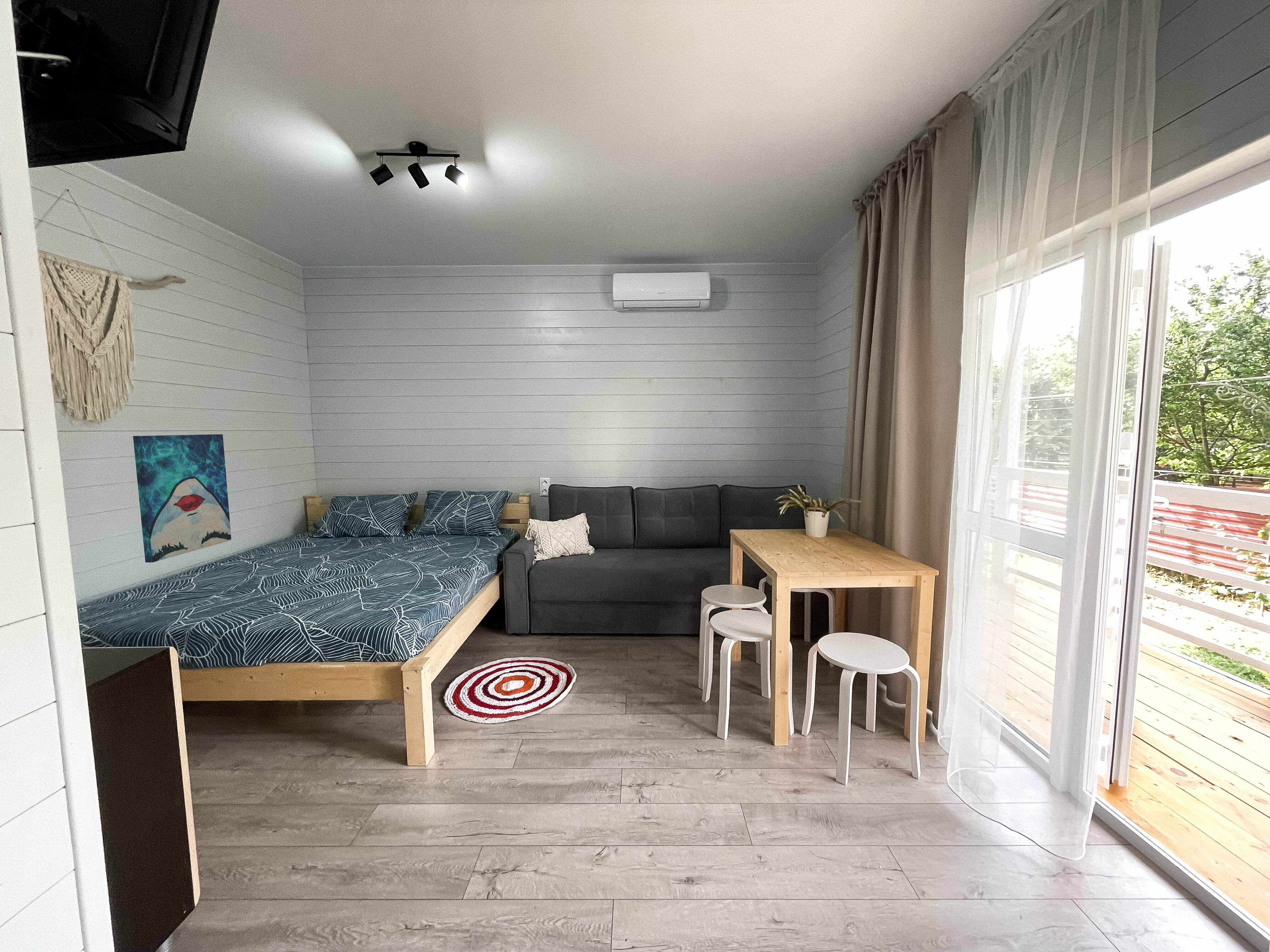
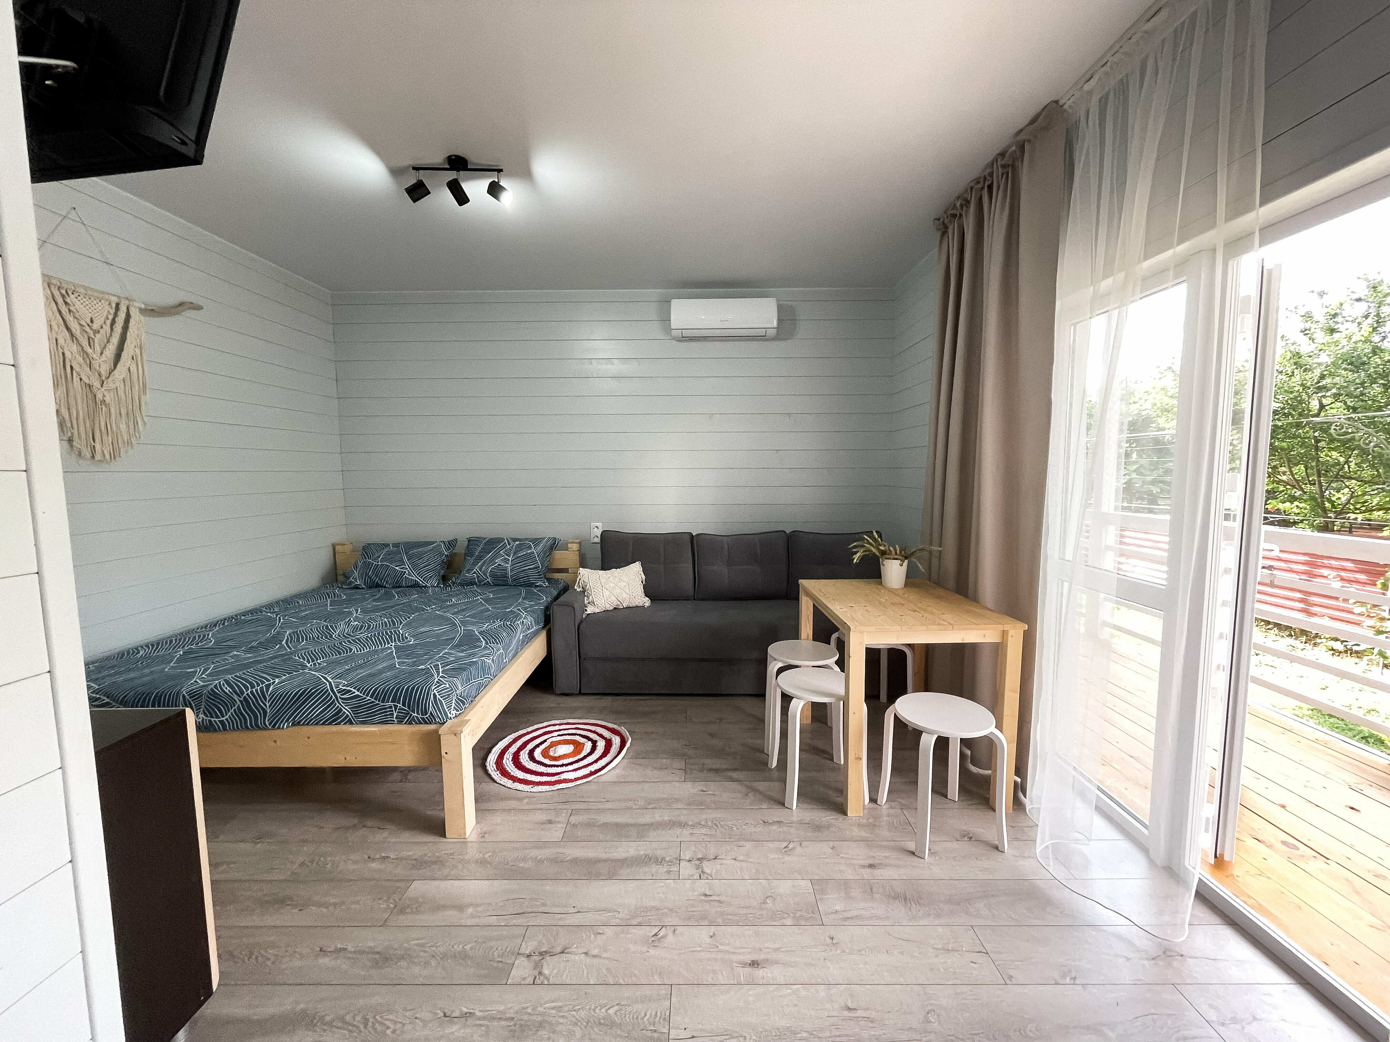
- wall art [133,434,232,563]
